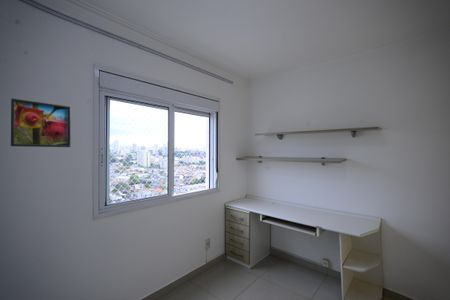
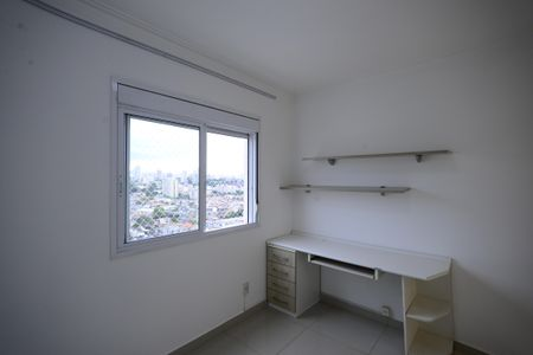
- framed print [10,97,72,148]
